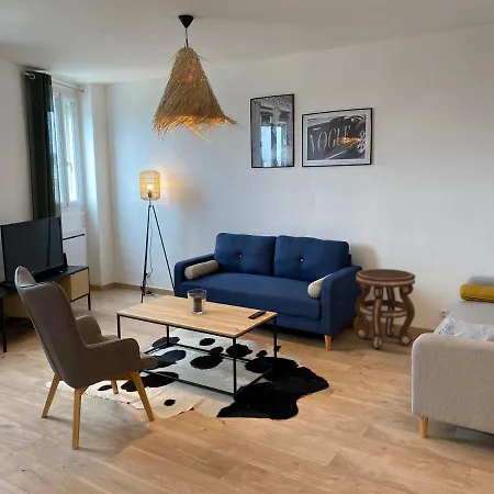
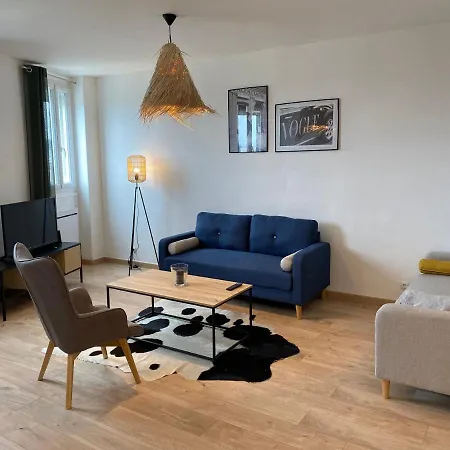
- side table [355,268,416,349]
